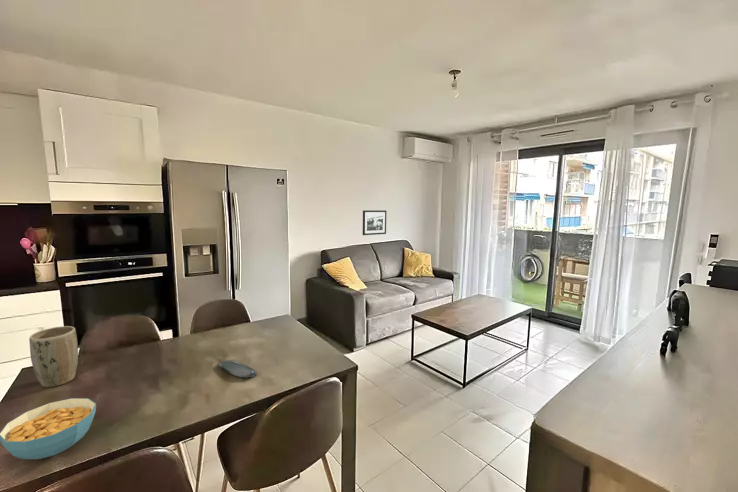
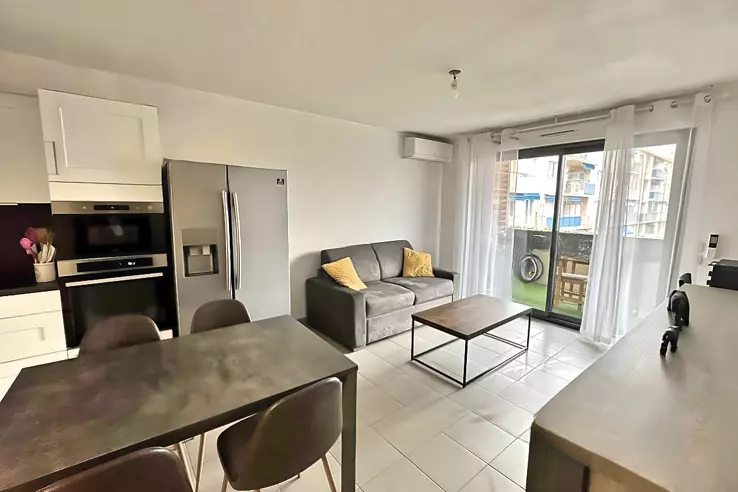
- cereal bowl [0,397,97,460]
- plant pot [28,325,79,388]
- oval tray [218,359,257,378]
- picture frame [362,209,388,236]
